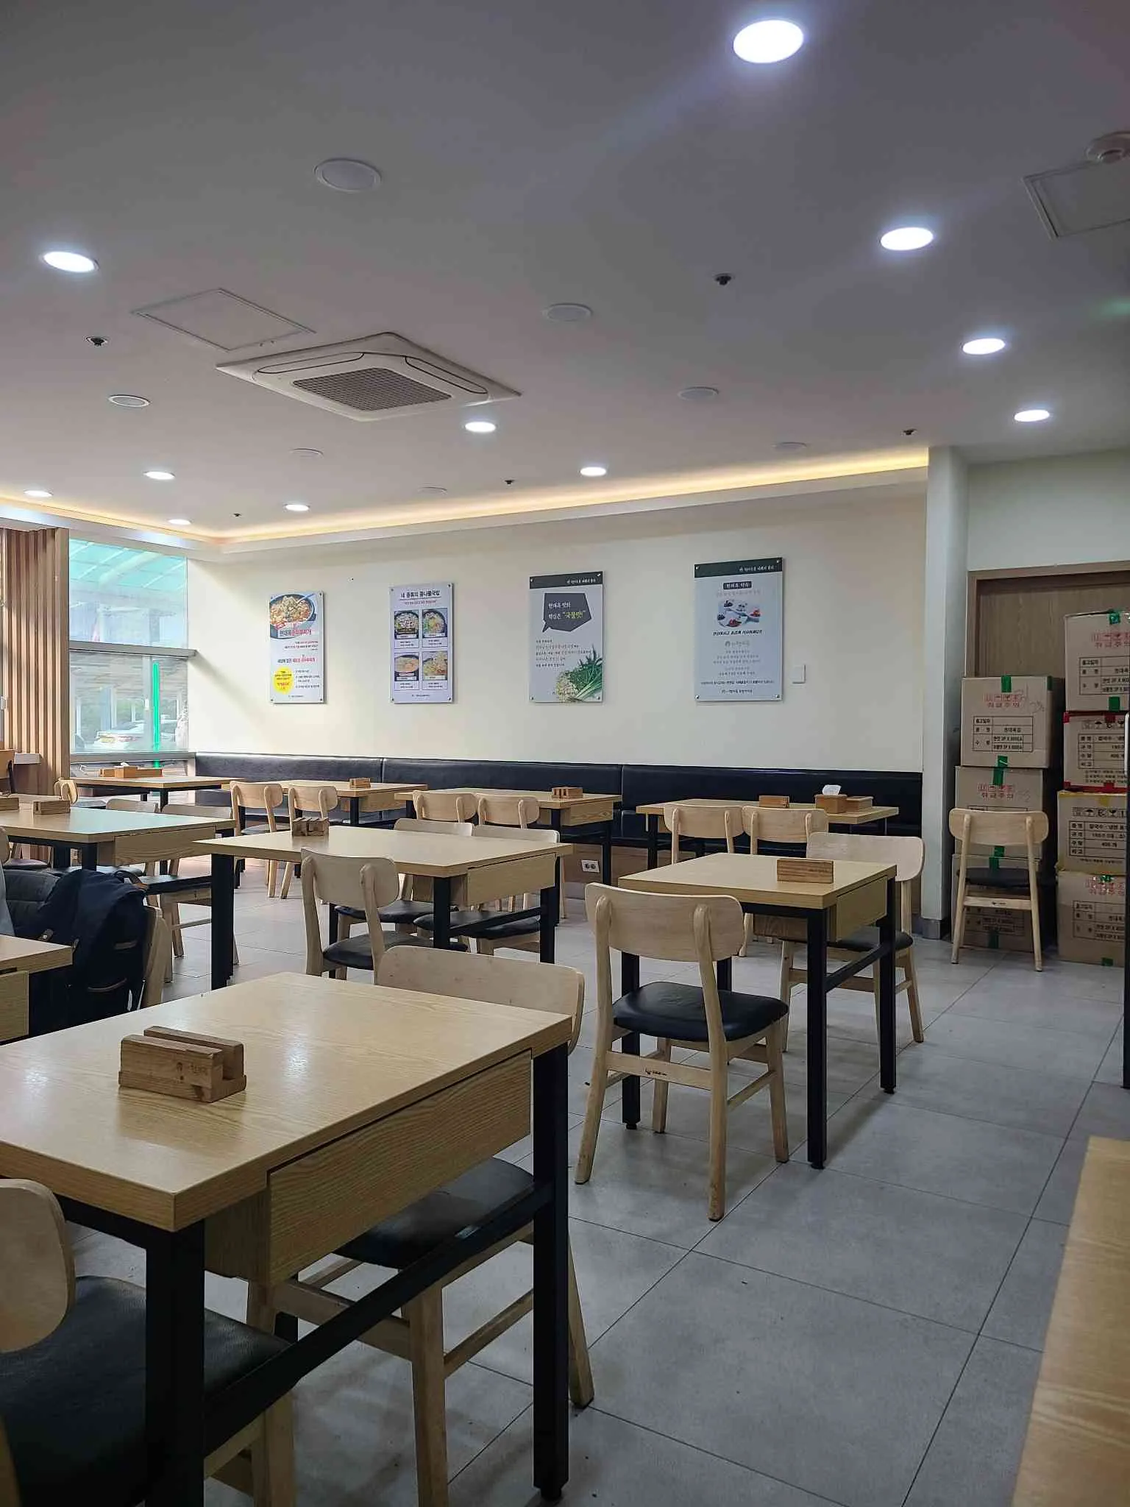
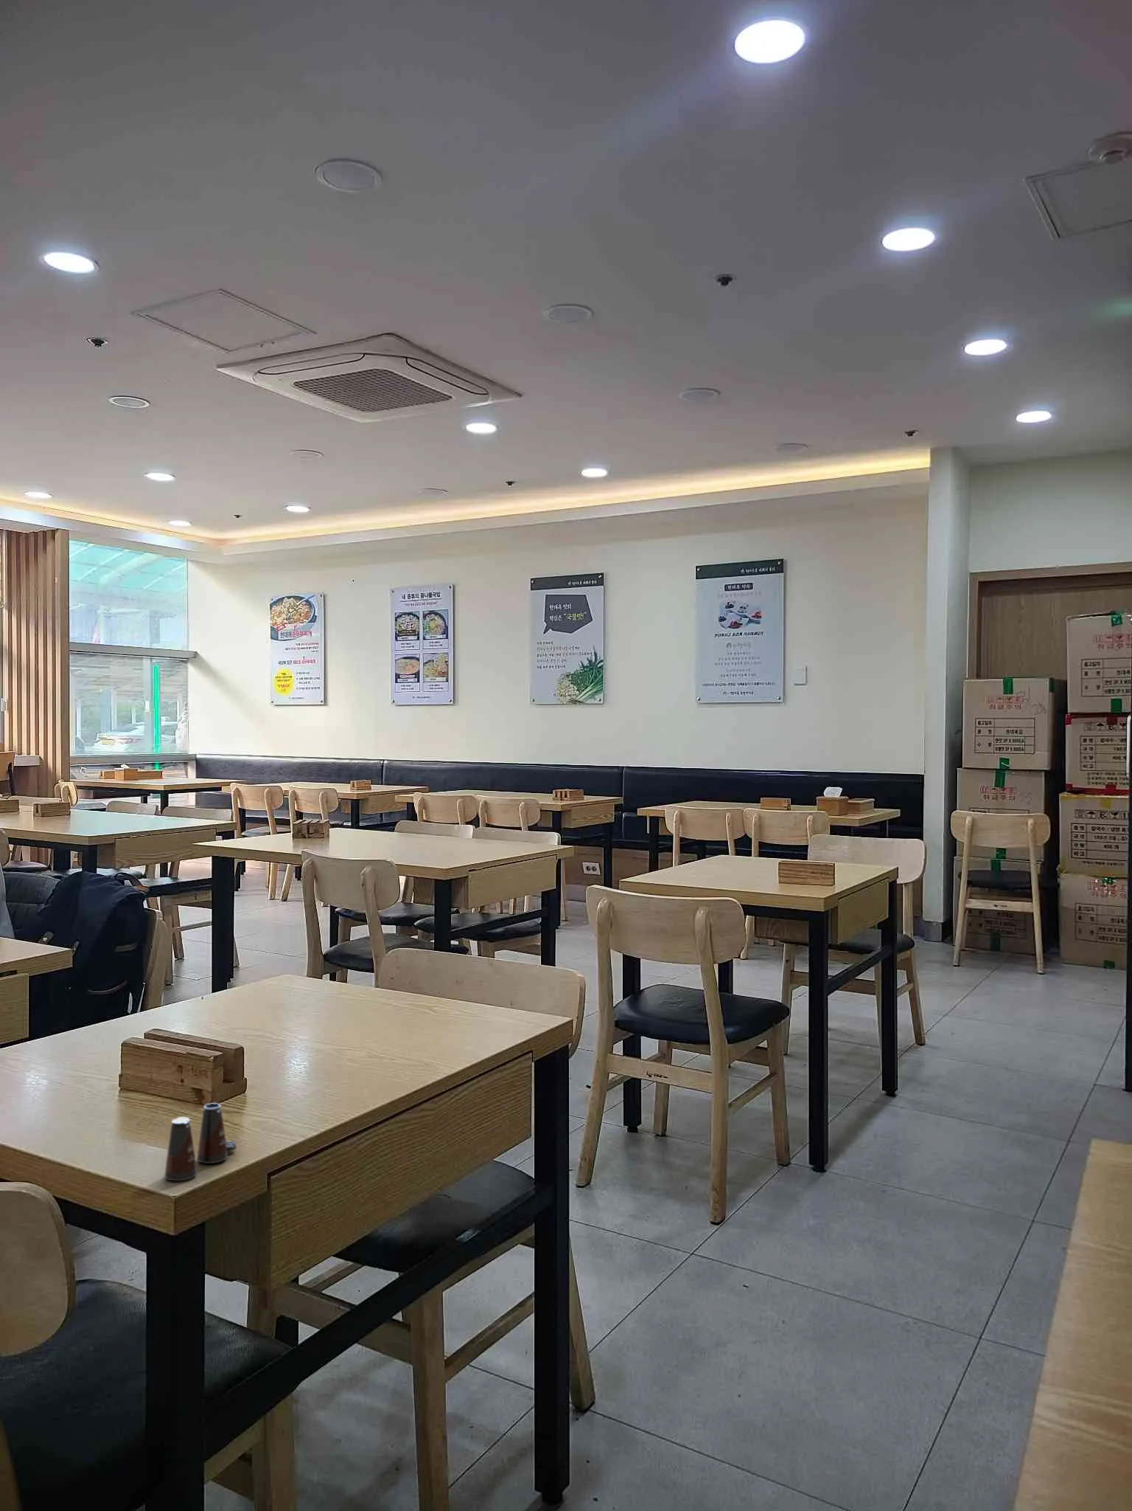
+ salt shaker [164,1102,238,1181]
